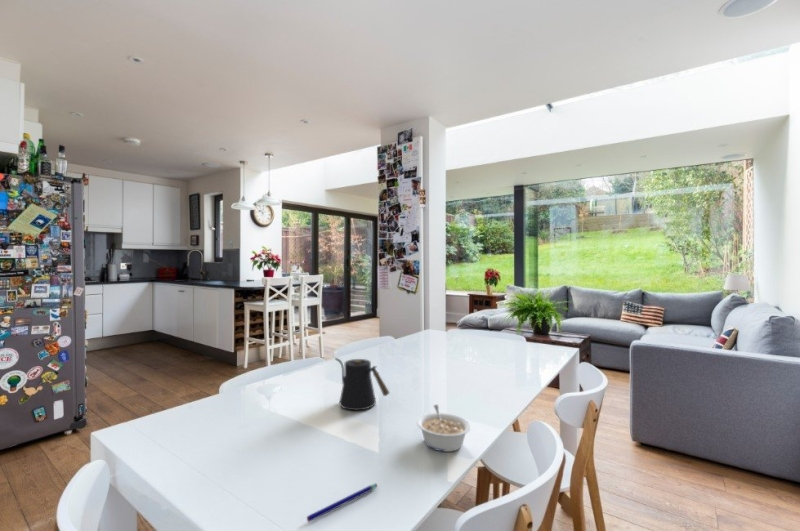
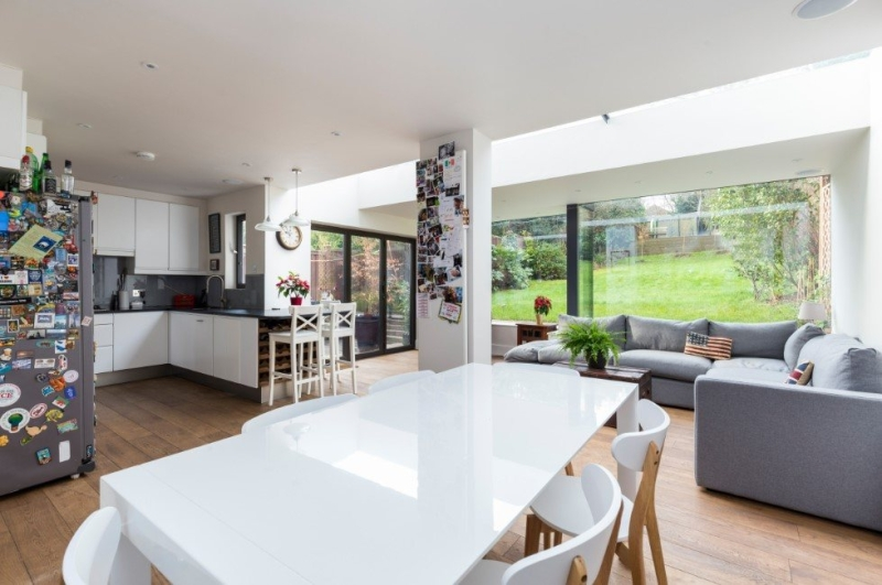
- kettle [334,357,390,411]
- pen [306,482,378,523]
- legume [415,404,471,453]
